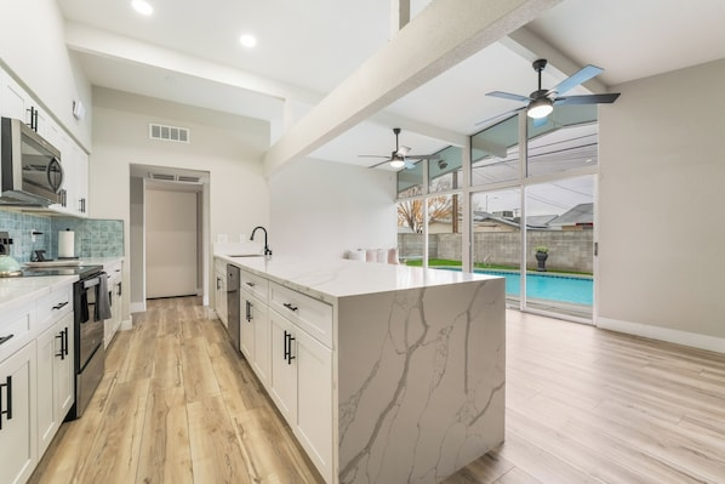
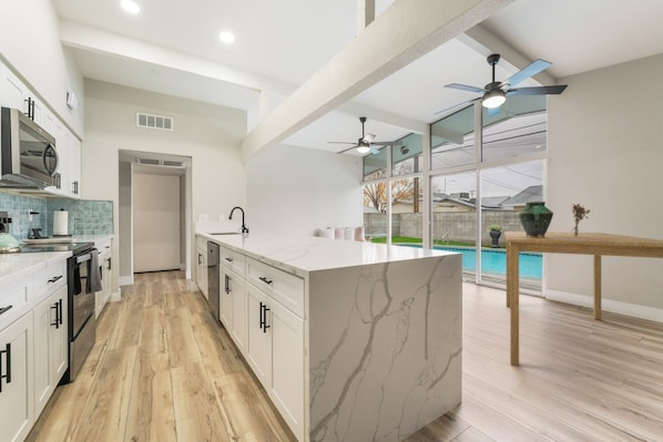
+ bouquet [570,203,591,236]
+ vase [518,201,554,238]
+ dining table [503,230,663,368]
